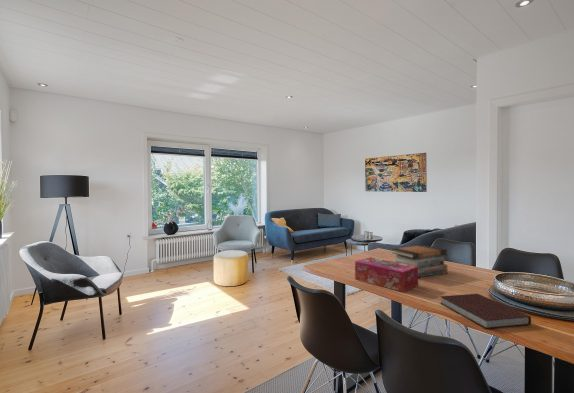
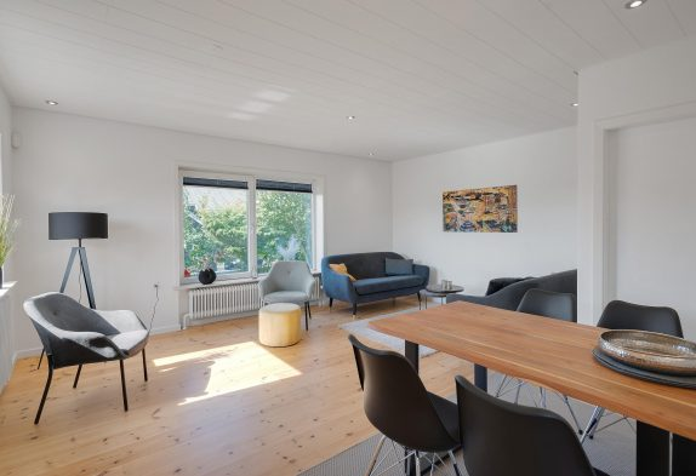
- book stack [391,244,449,278]
- tissue box [354,256,419,293]
- notebook [439,293,532,330]
